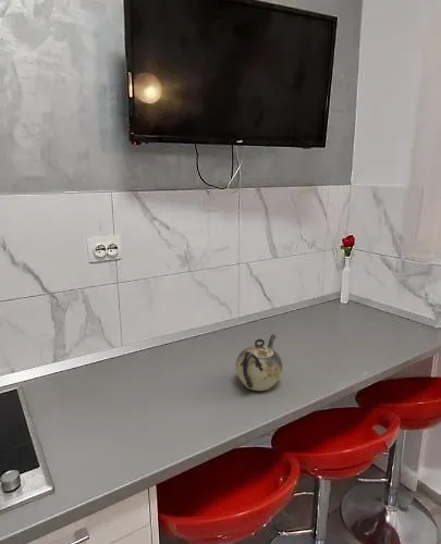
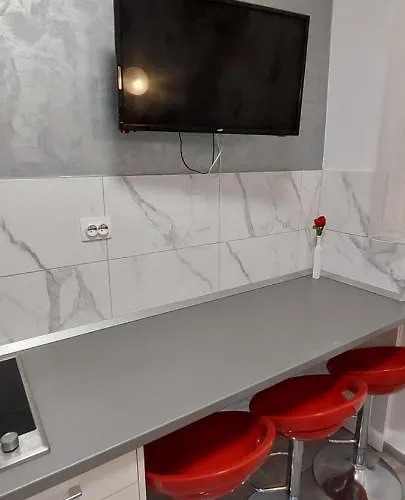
- teapot [234,333,283,392]
